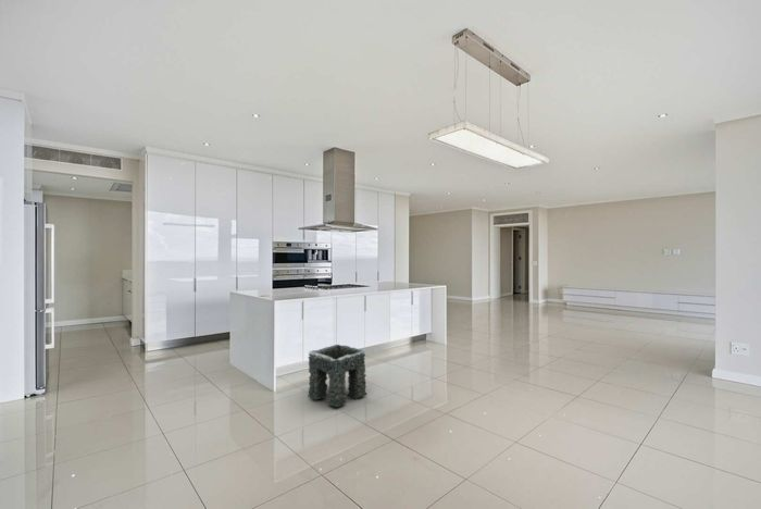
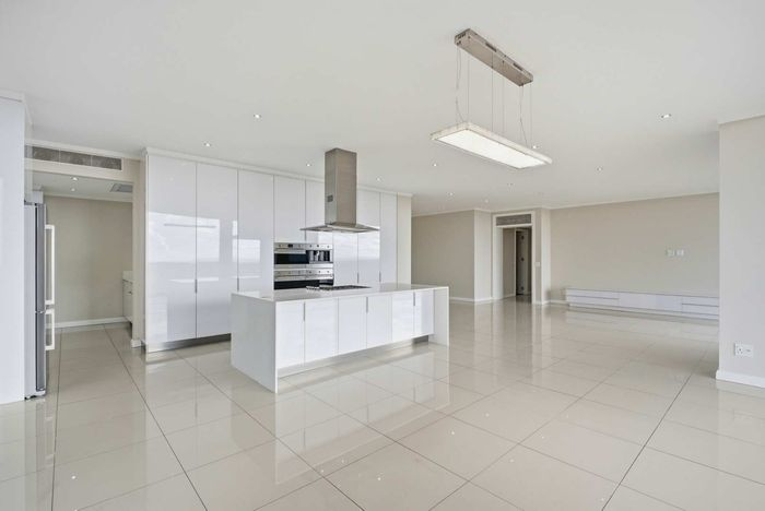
- stone arch [307,344,369,408]
